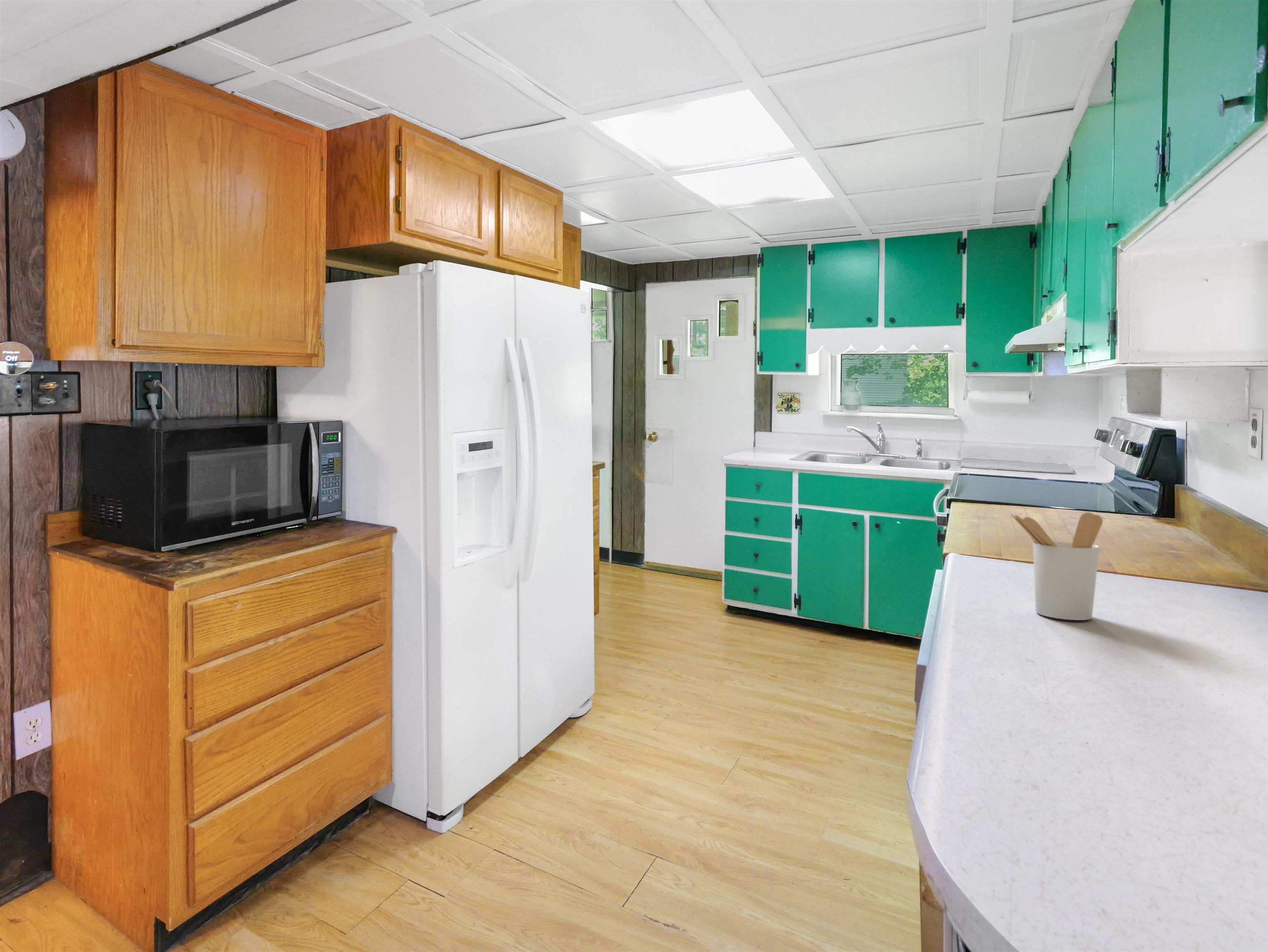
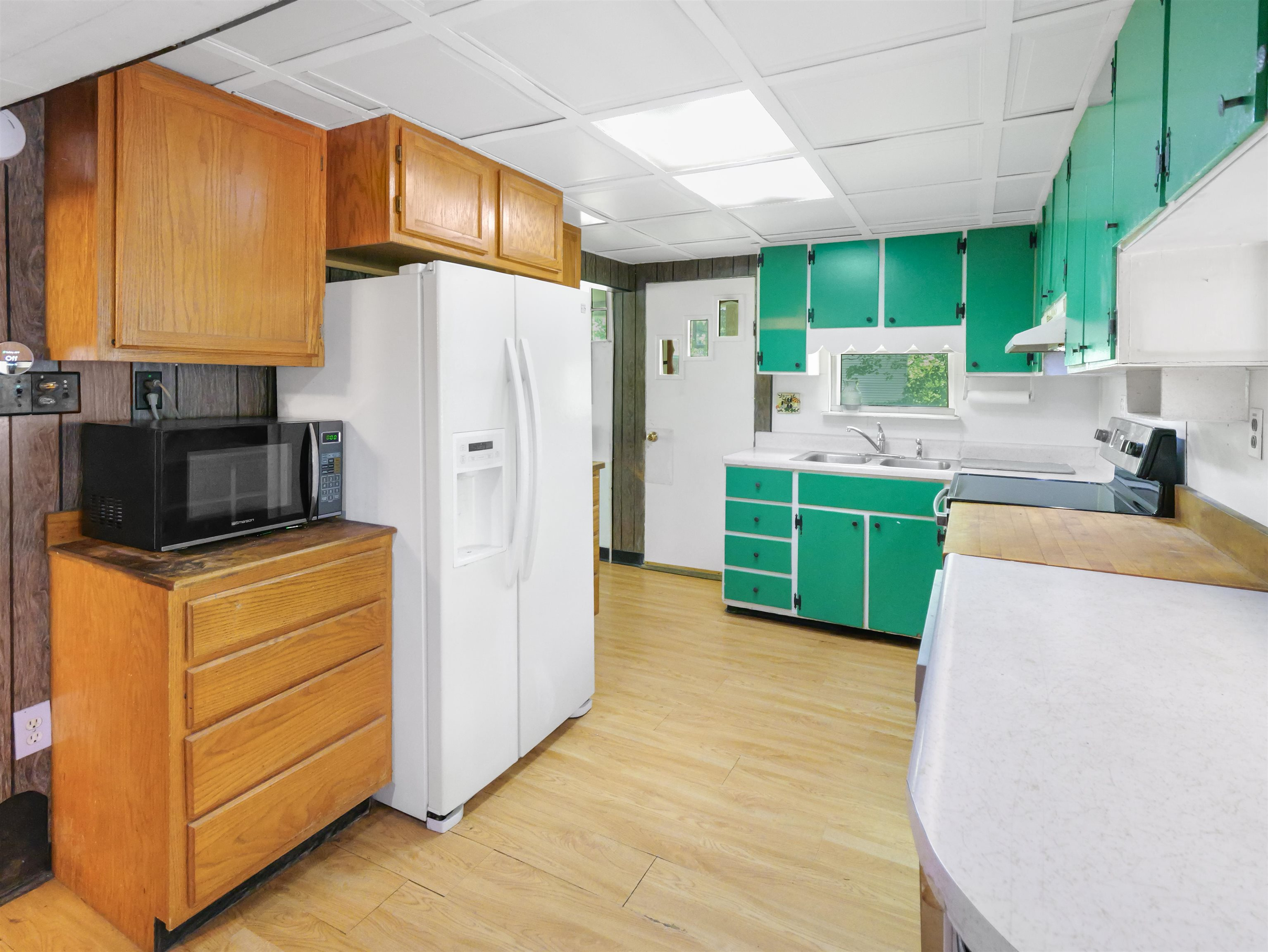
- utensil holder [1010,512,1103,621]
